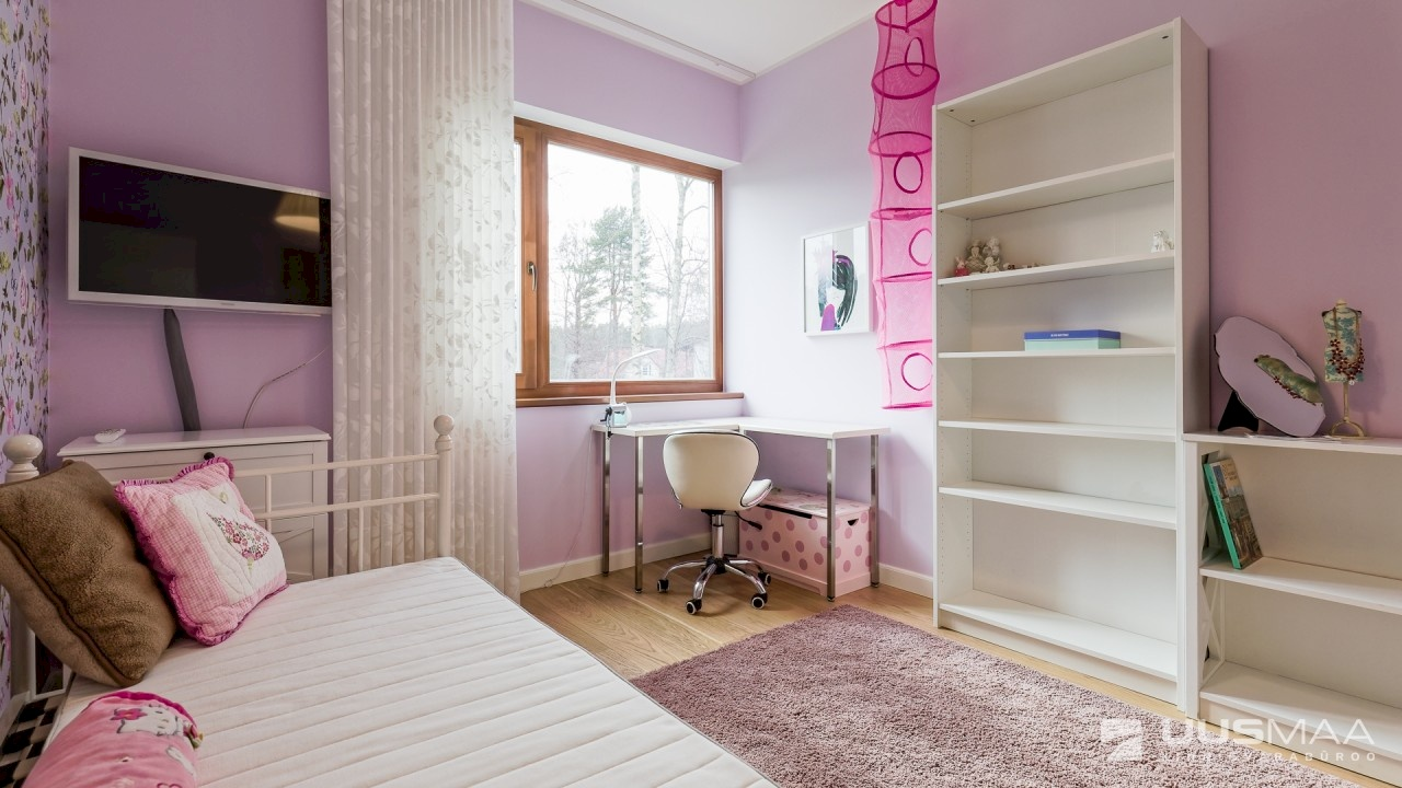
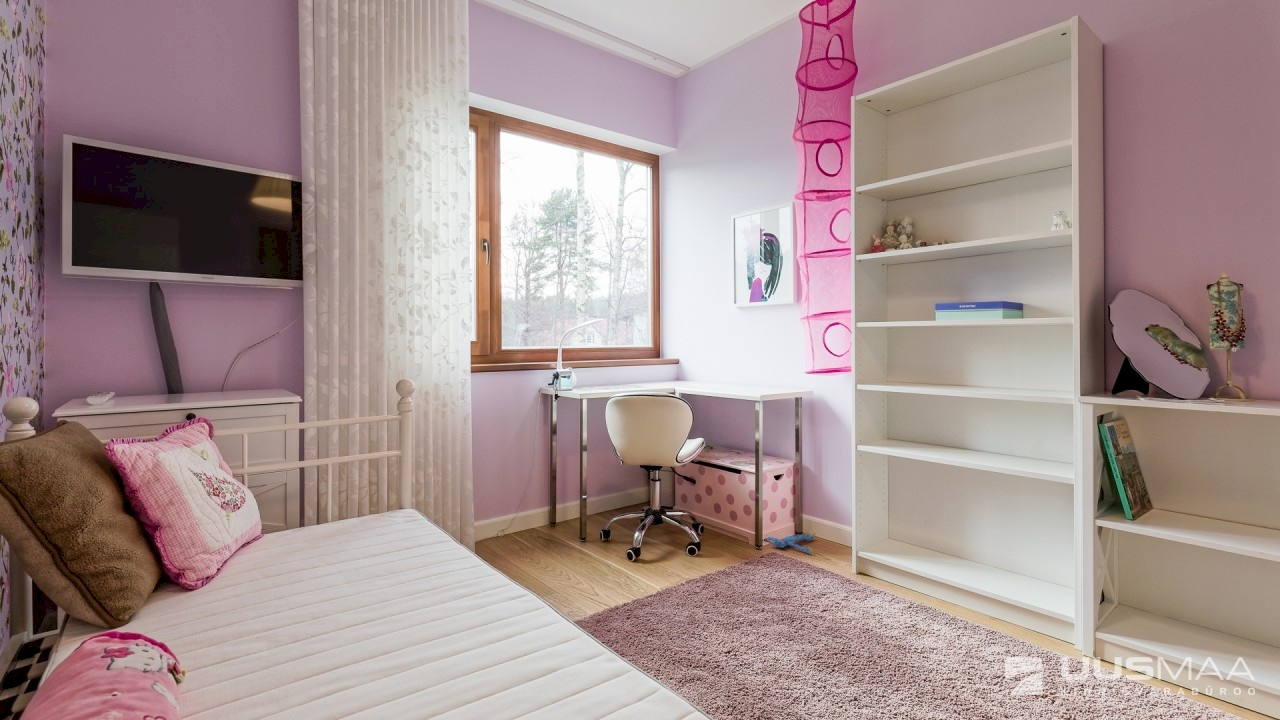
+ plush toy [763,529,817,555]
